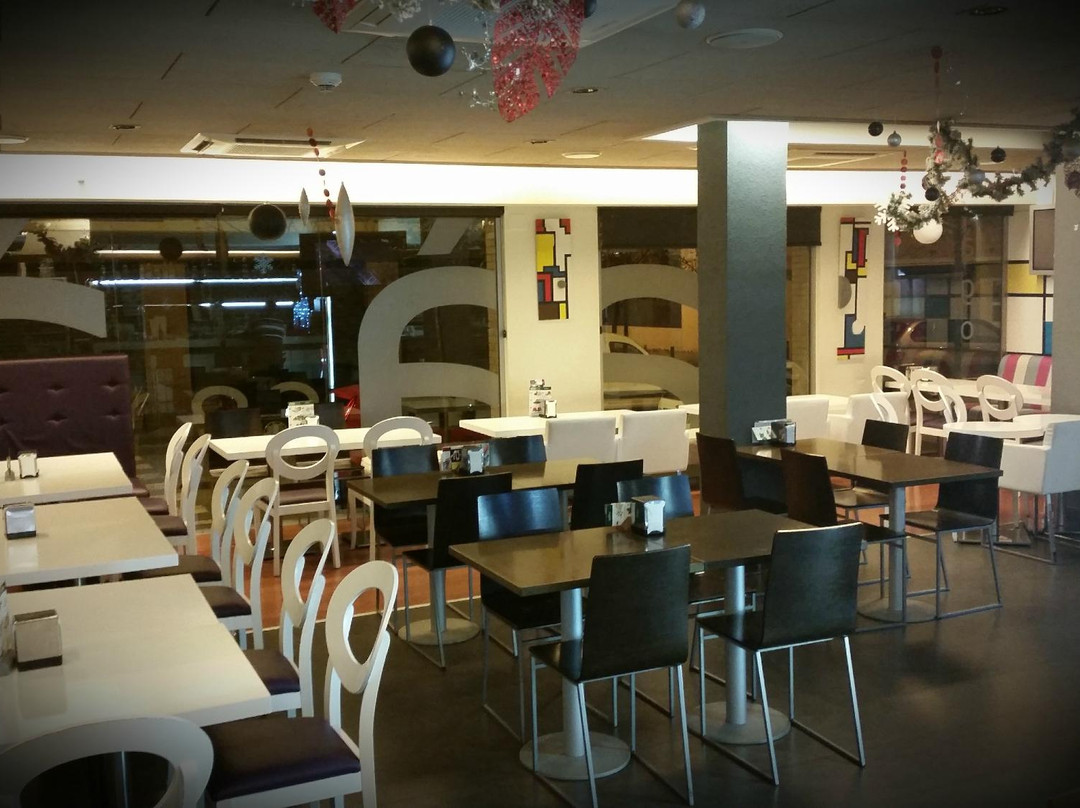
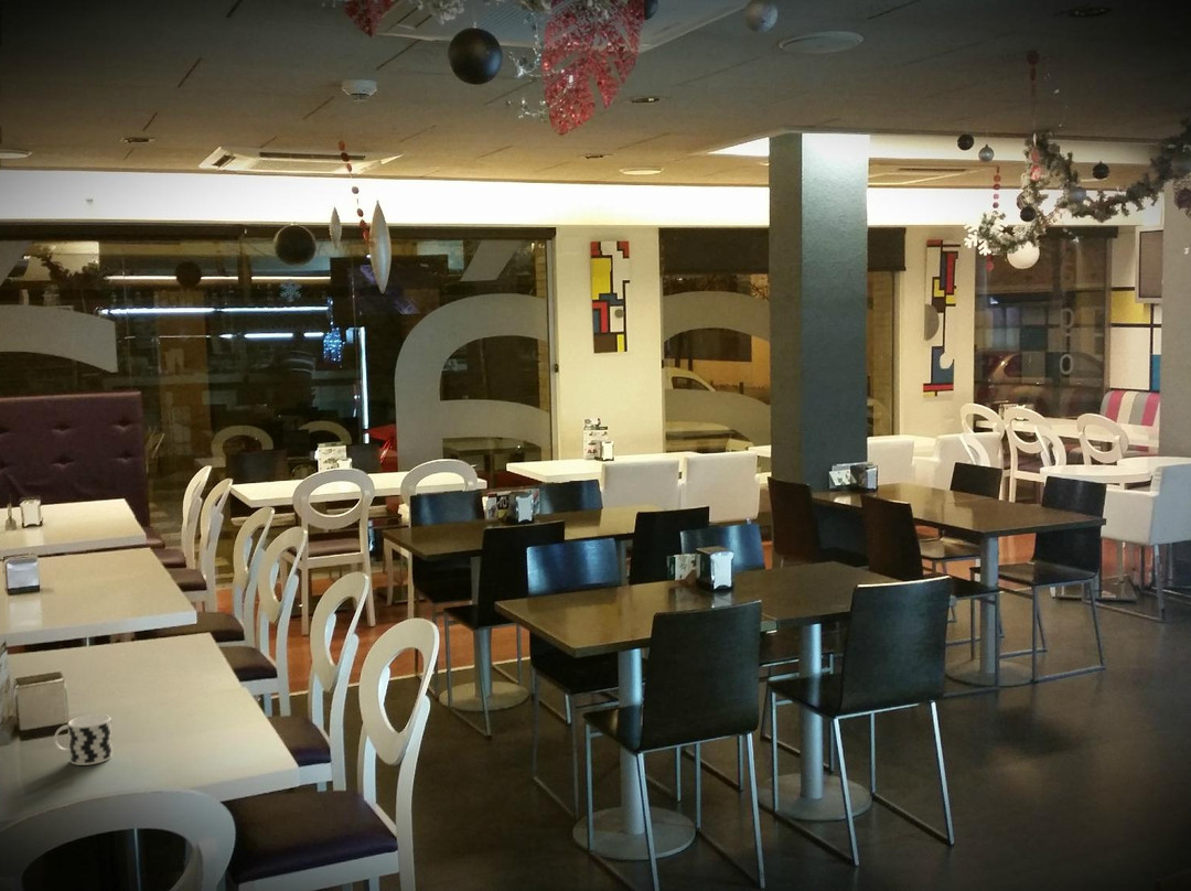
+ cup [53,713,114,766]
